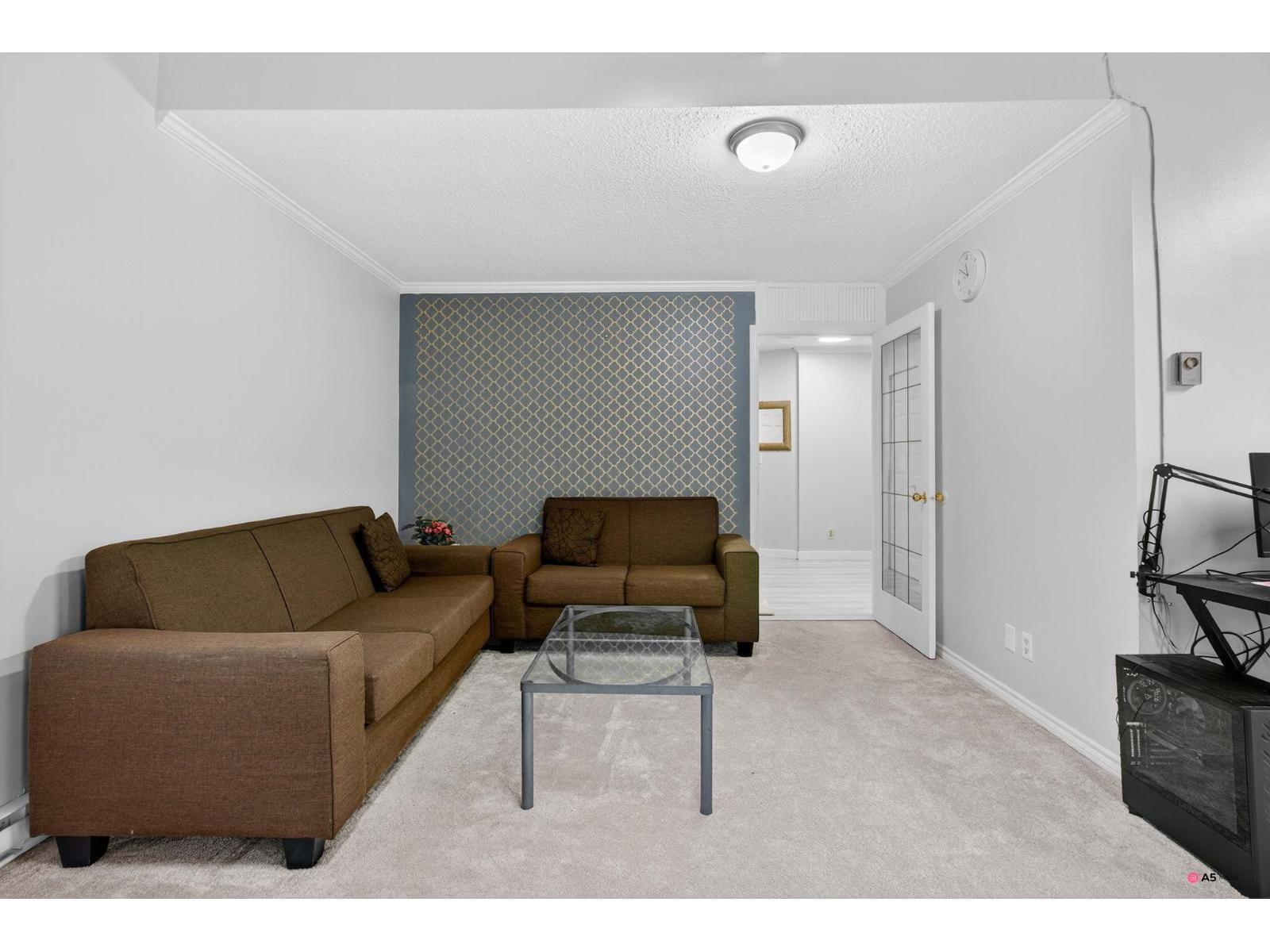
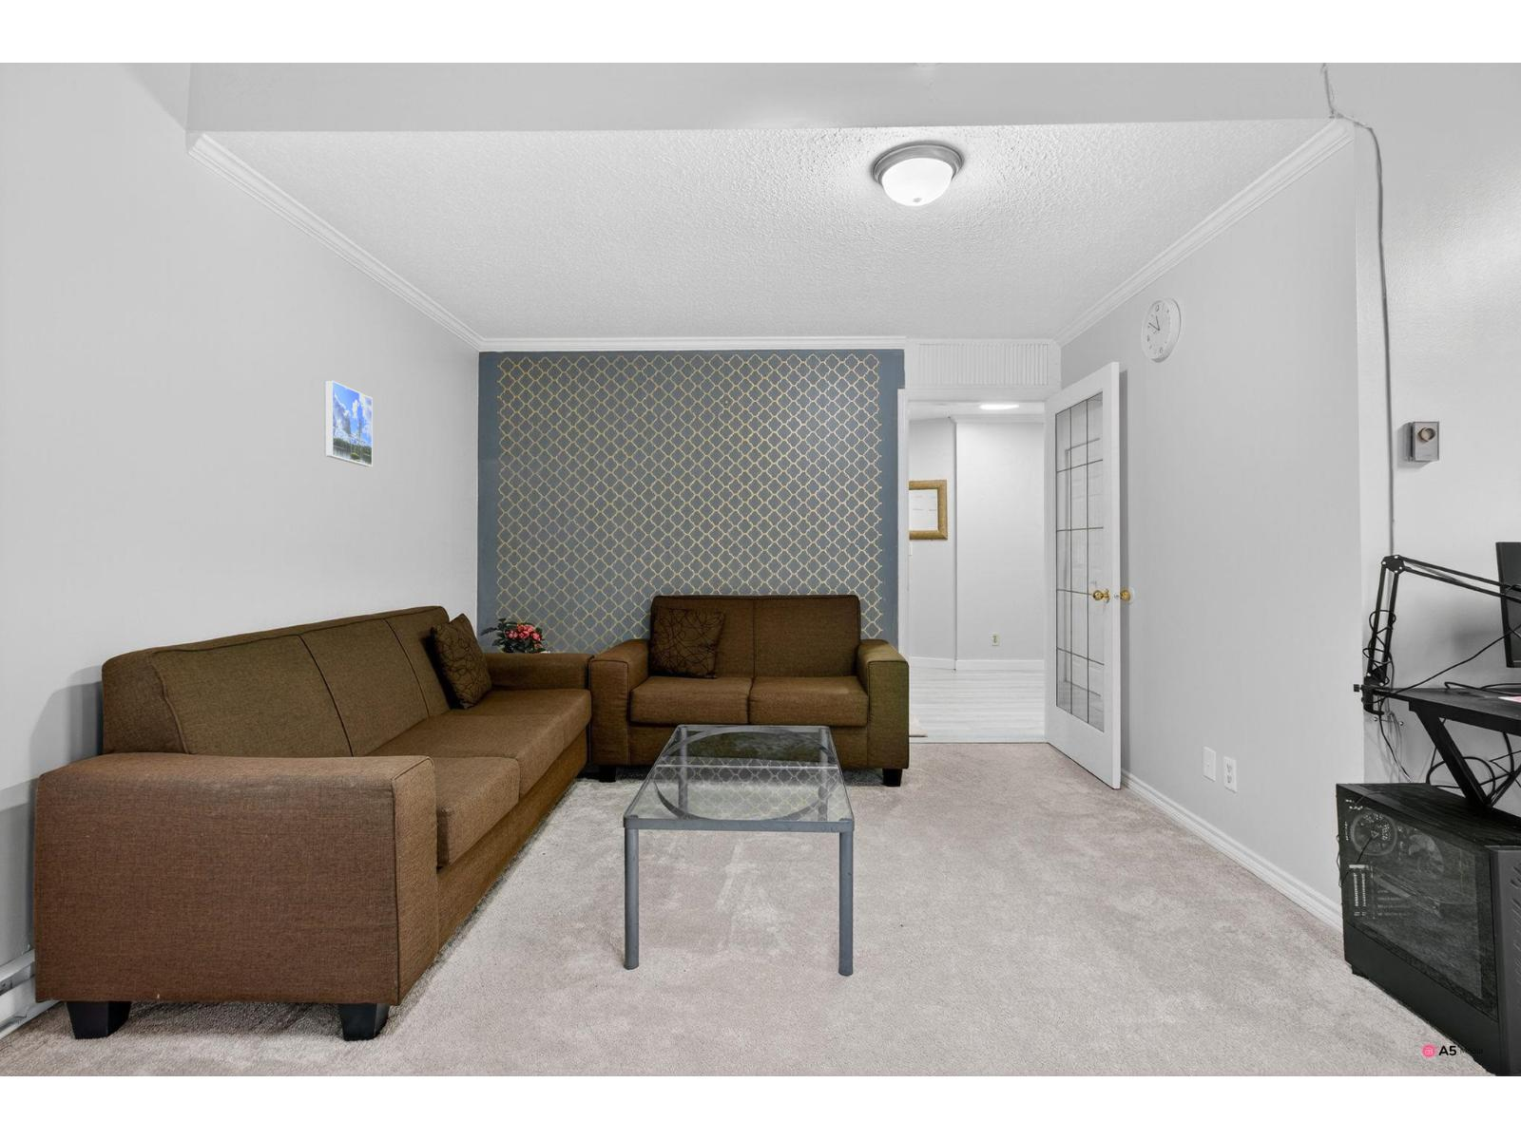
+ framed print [323,380,374,467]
